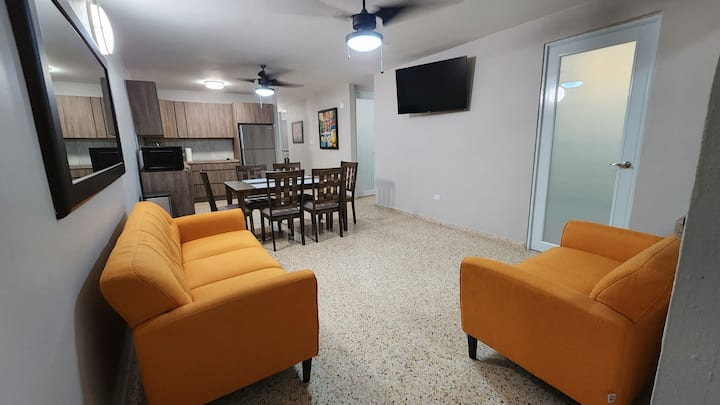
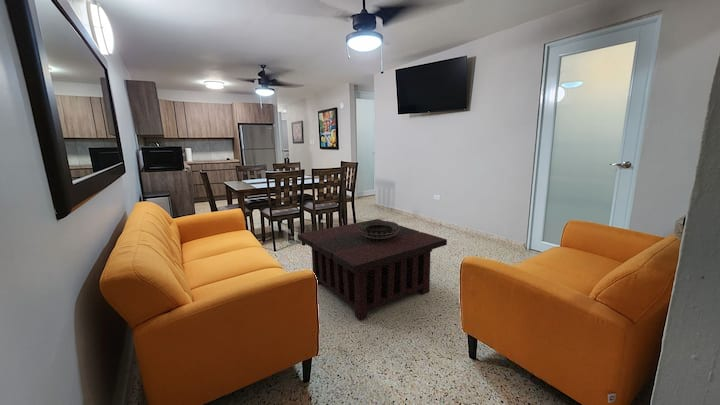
+ decorative bowl [358,220,400,239]
+ coffee table [297,218,448,321]
